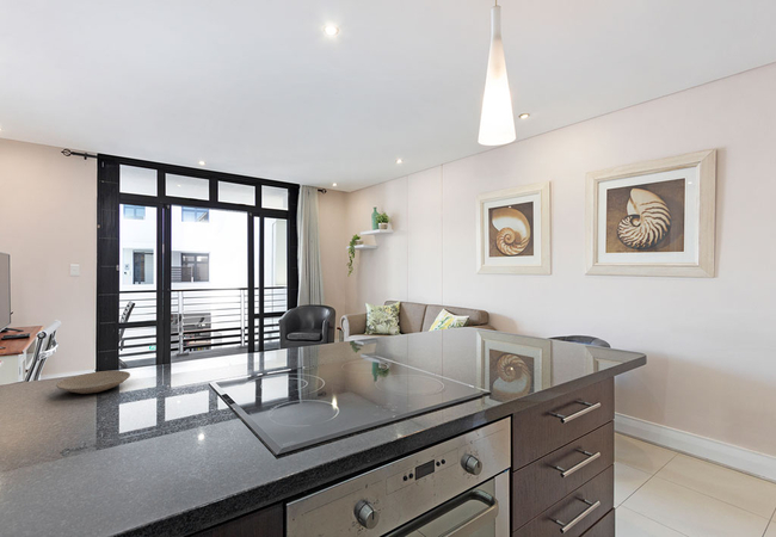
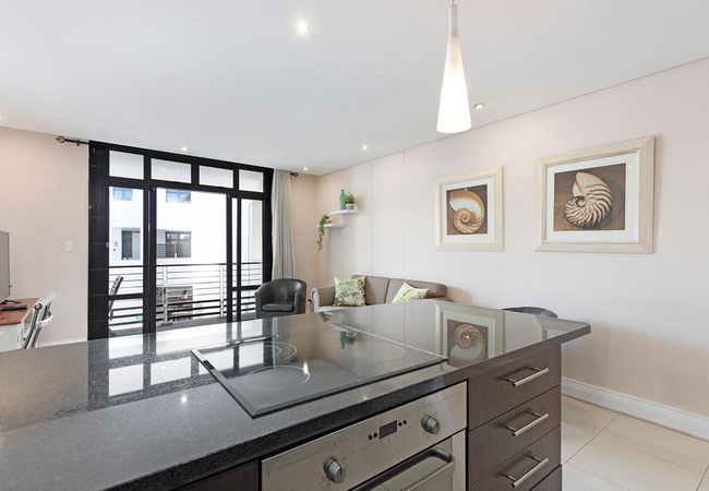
- plate [55,370,131,395]
